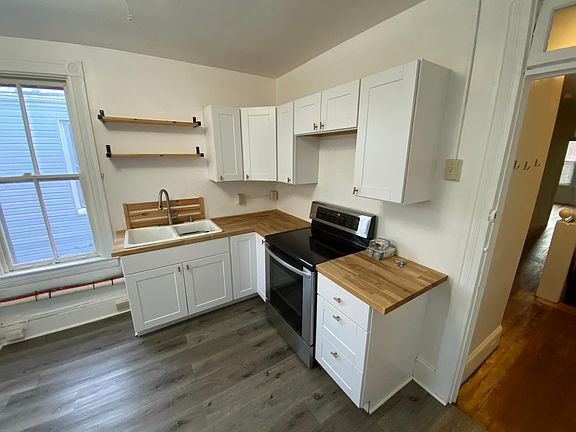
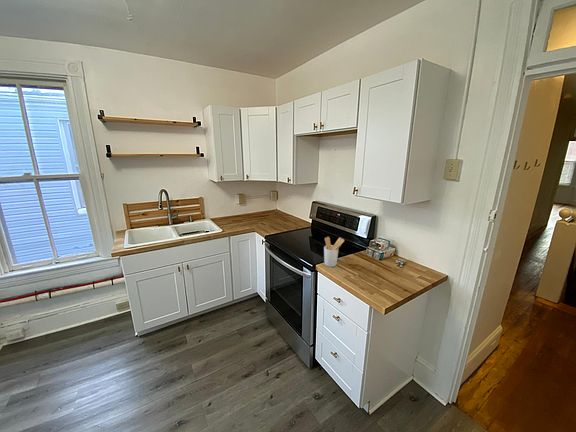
+ utensil holder [323,236,345,268]
